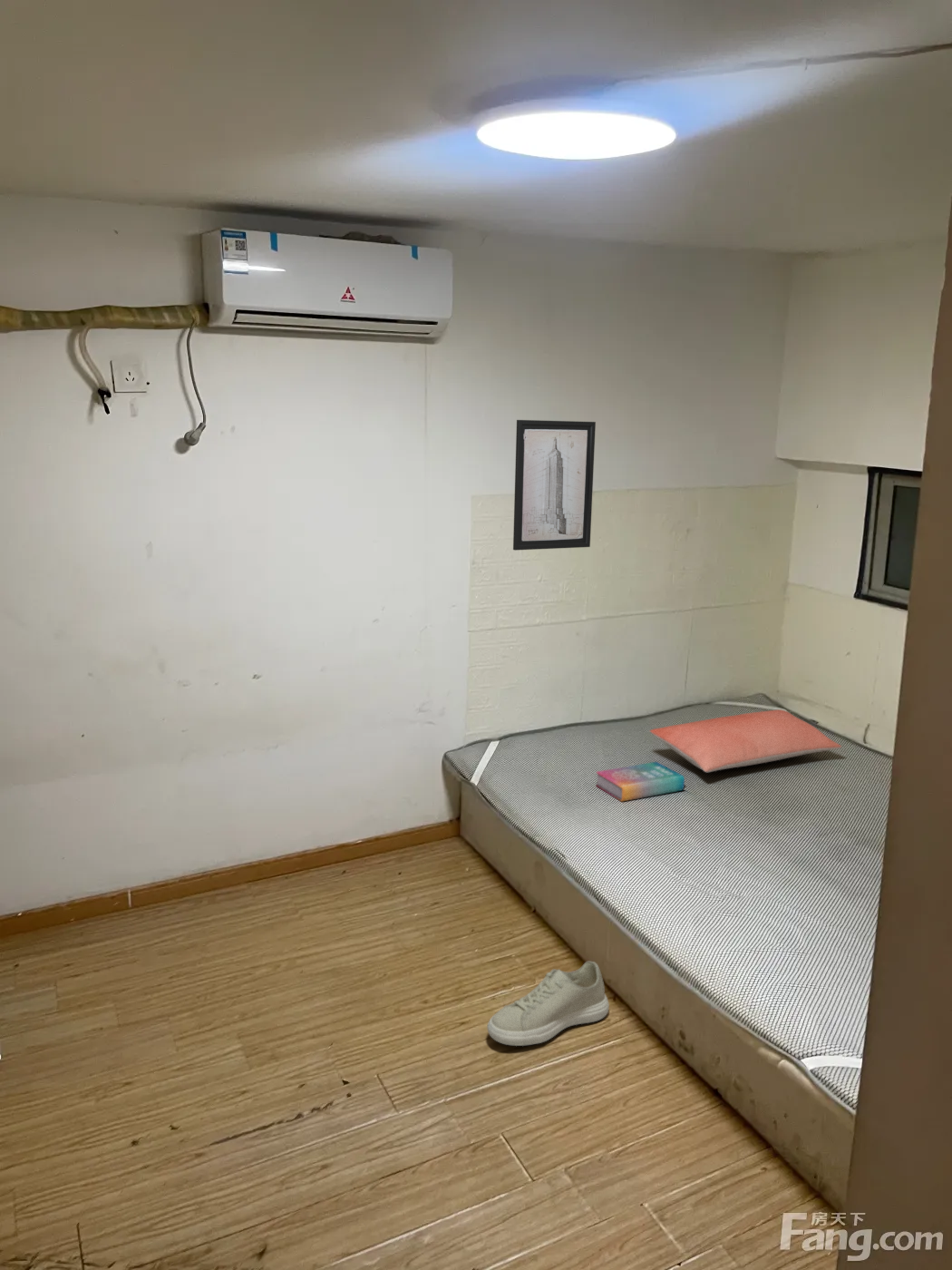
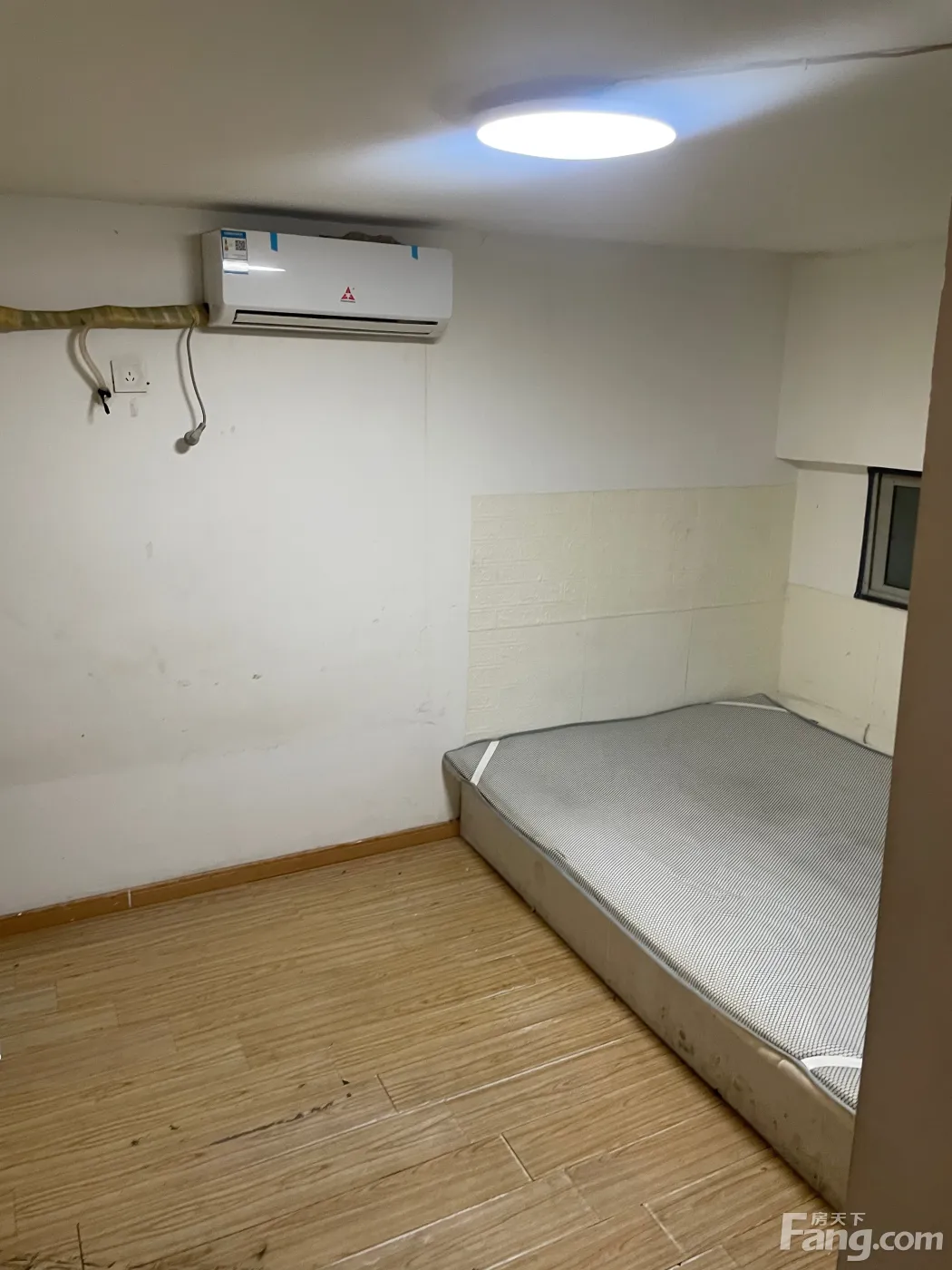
- pillow [649,708,842,773]
- wall art [512,419,597,552]
- sneaker [486,961,610,1047]
- book [595,761,685,803]
